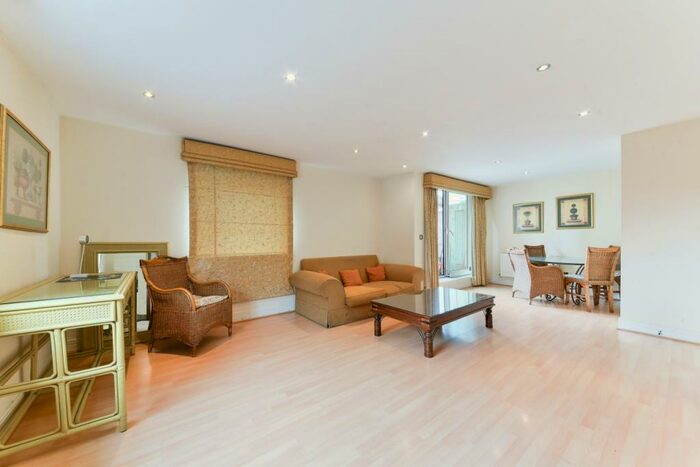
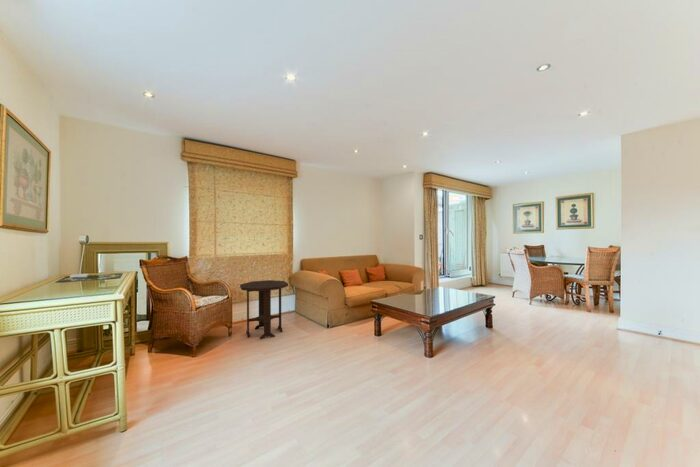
+ side table [239,279,289,340]
